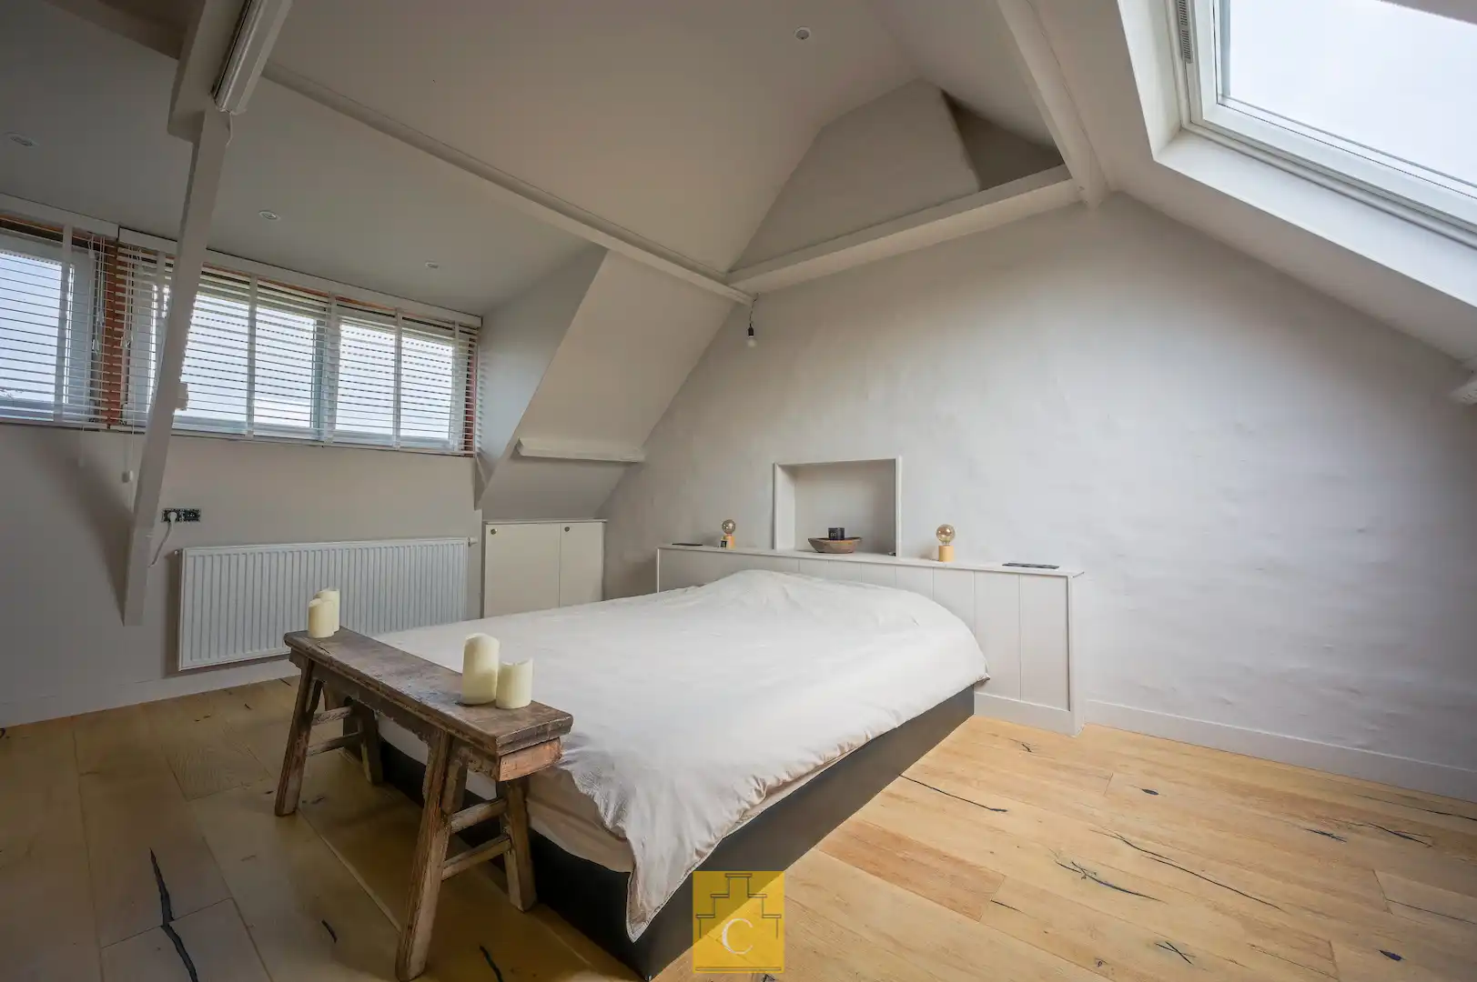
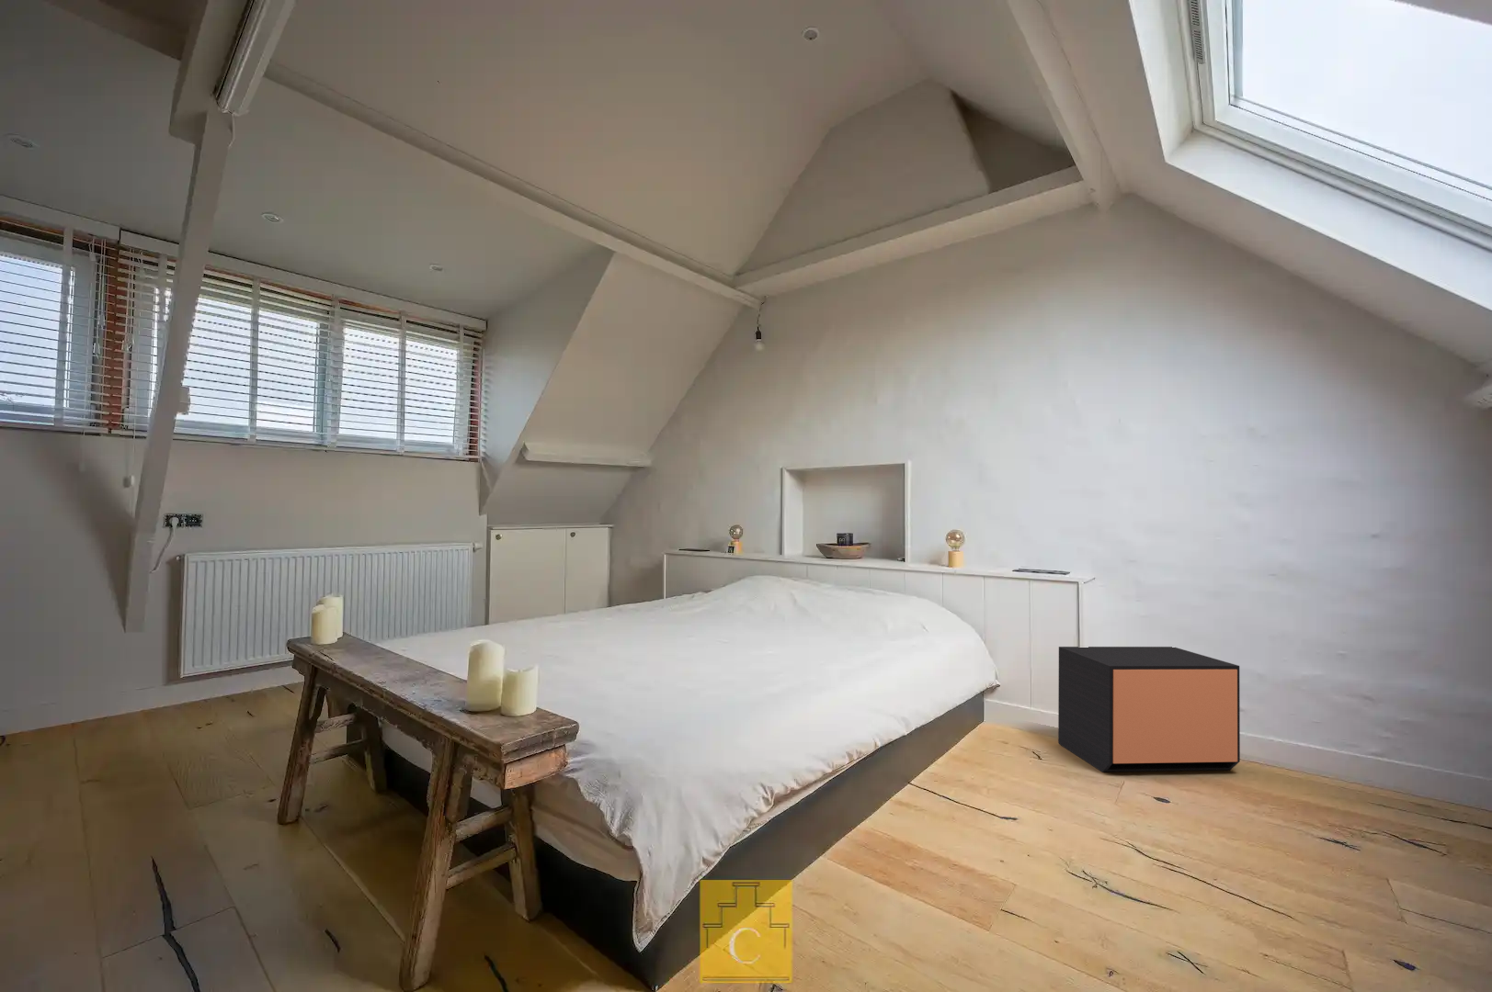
+ nightstand [1057,645,1241,773]
